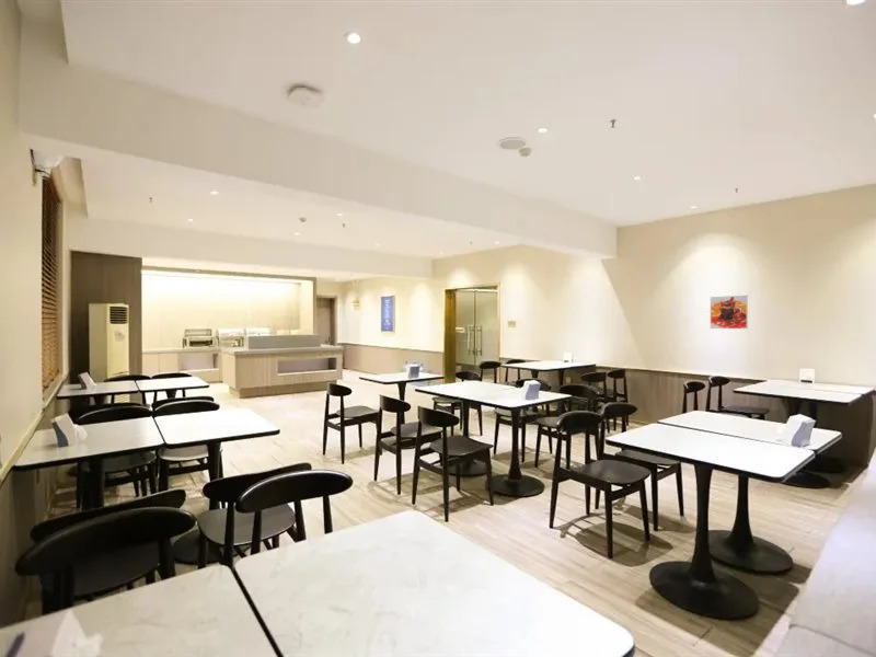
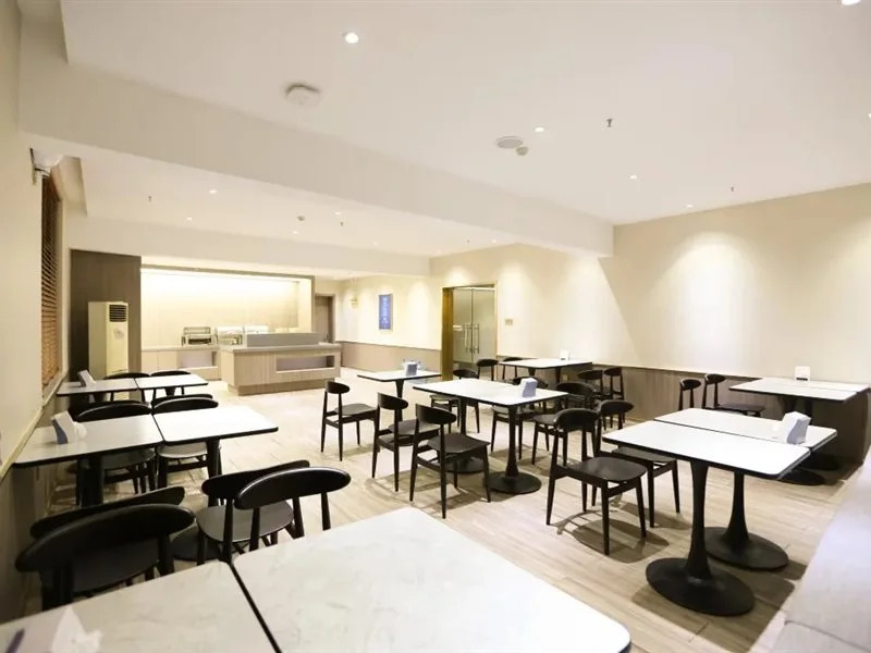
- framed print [710,295,749,330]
